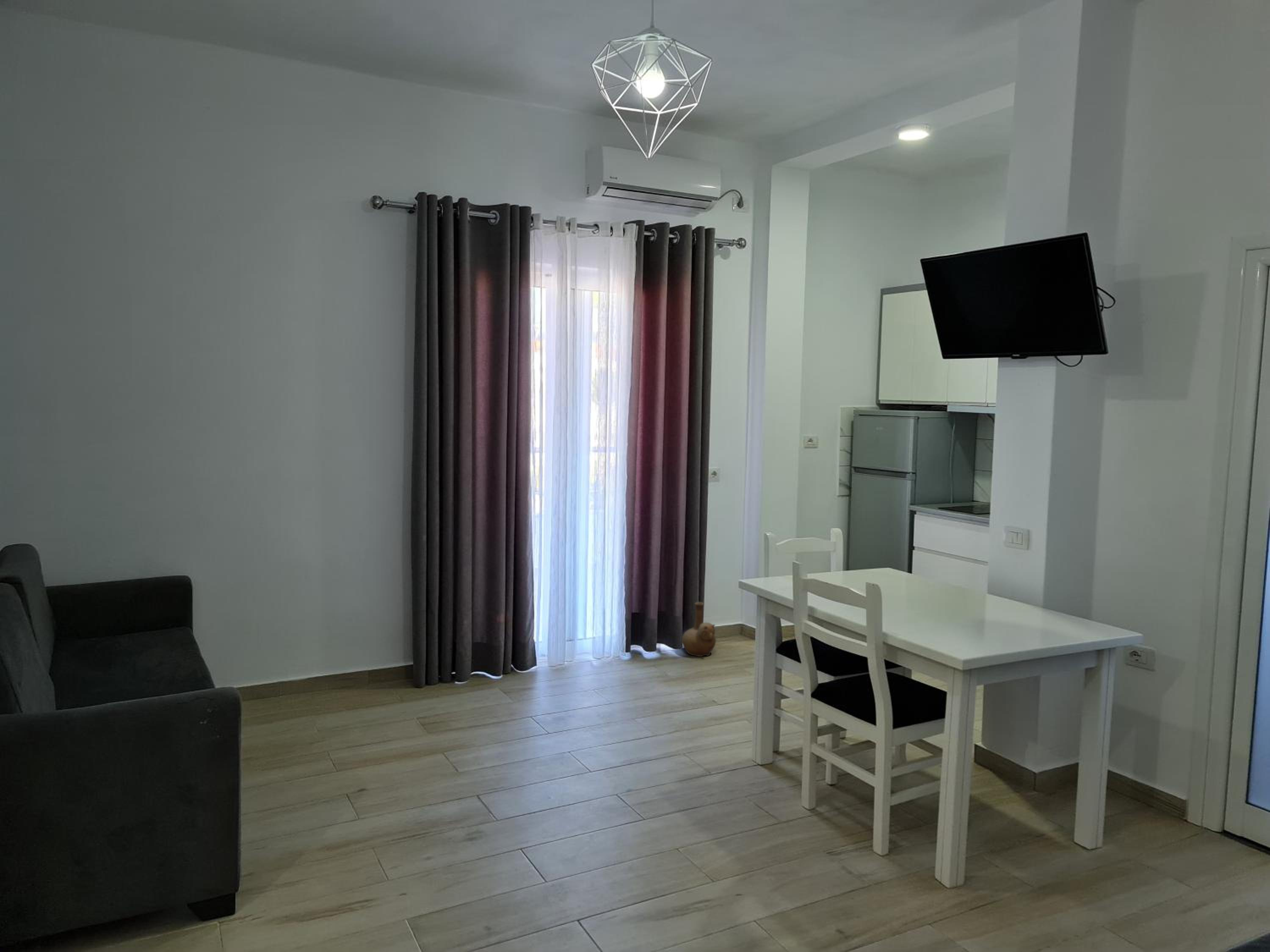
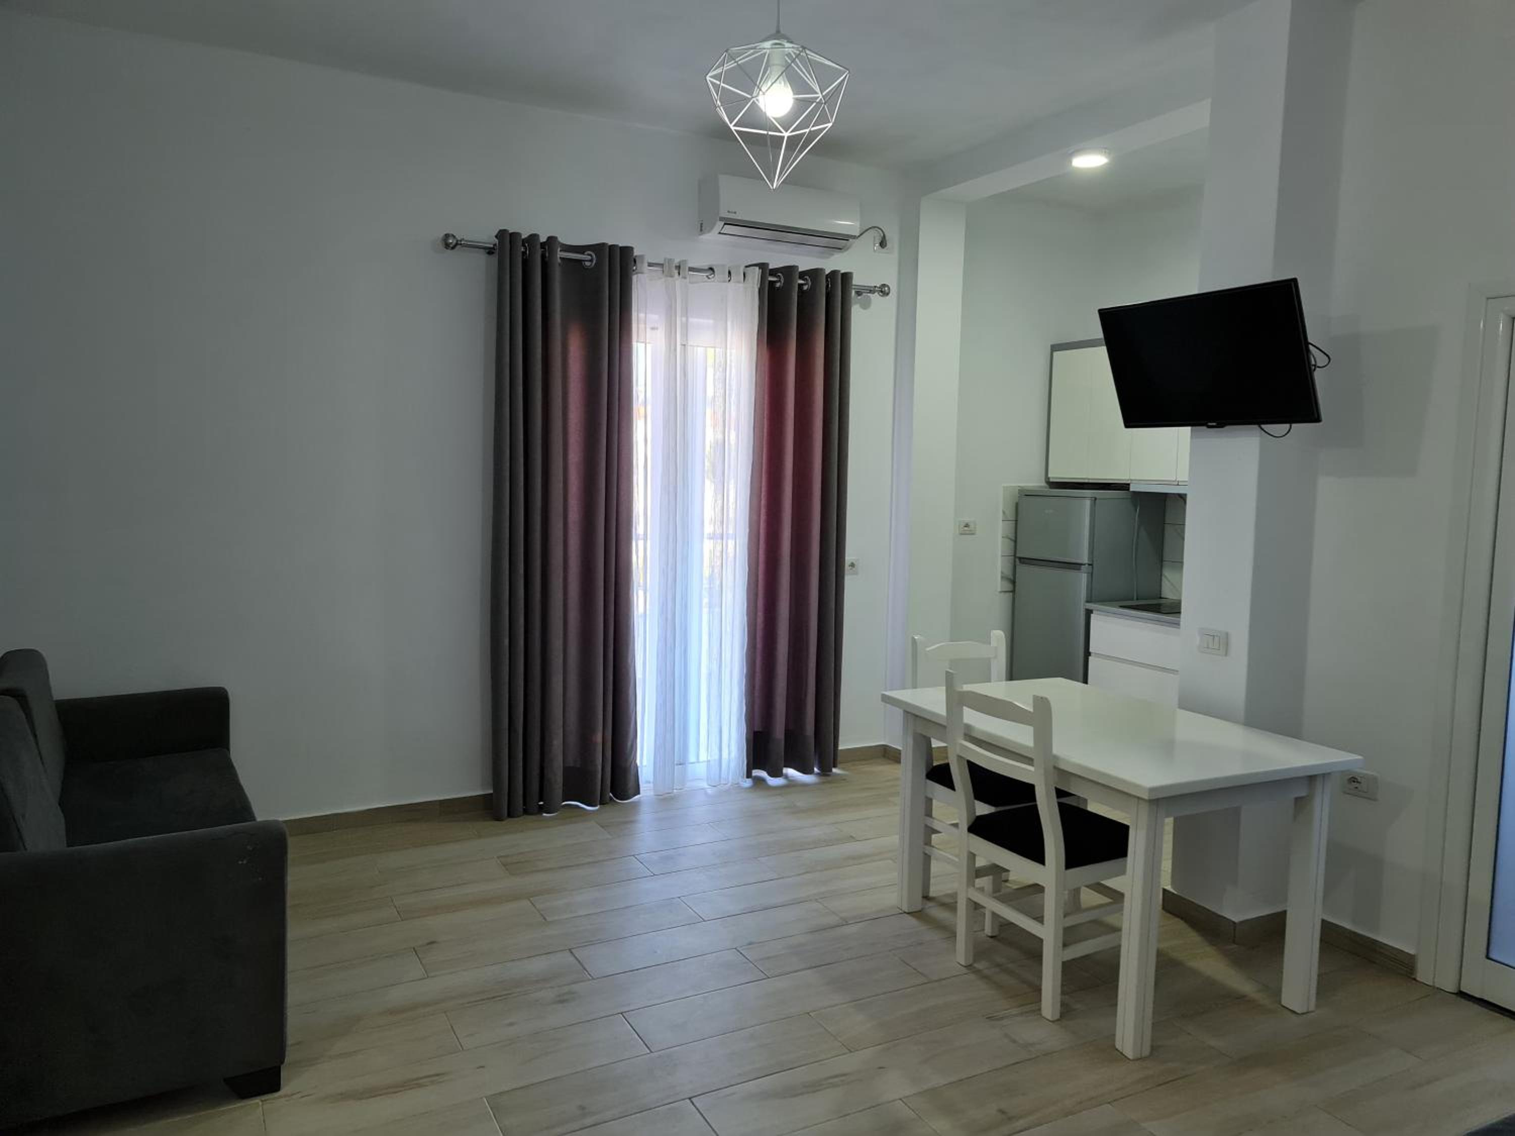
- vase [681,602,716,657]
